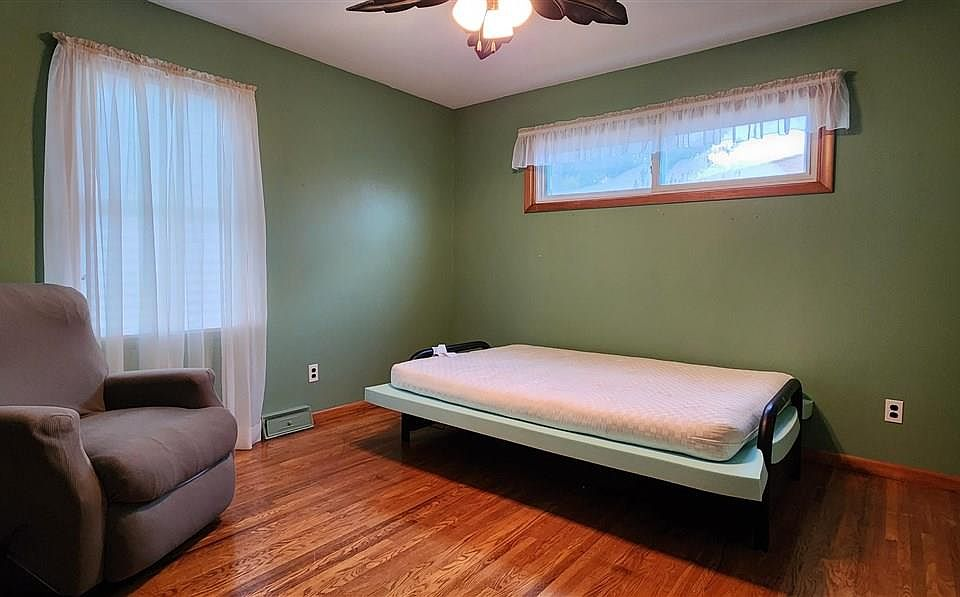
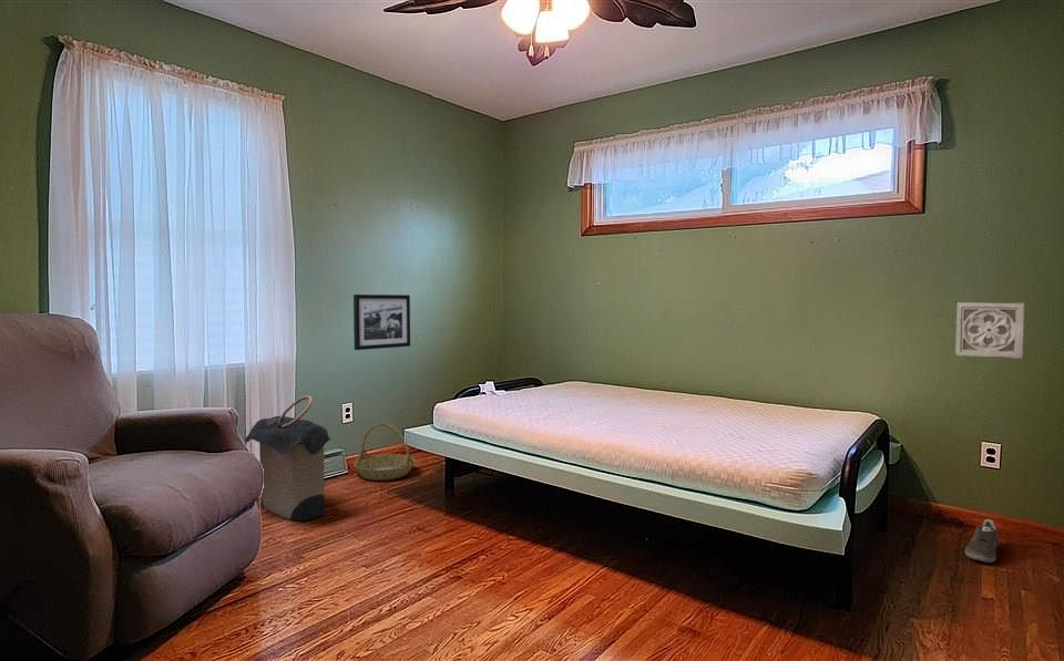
+ wall ornament [954,301,1026,360]
+ picture frame [352,293,411,351]
+ sneaker [964,518,1000,564]
+ basket [352,422,417,482]
+ laundry hamper [244,394,334,523]
